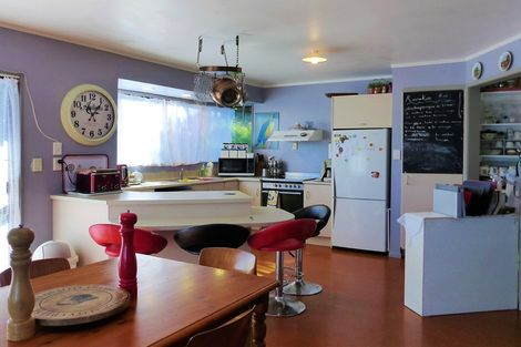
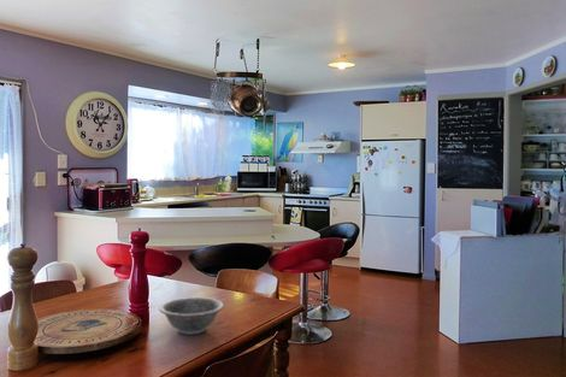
+ decorative bowl [158,296,225,336]
